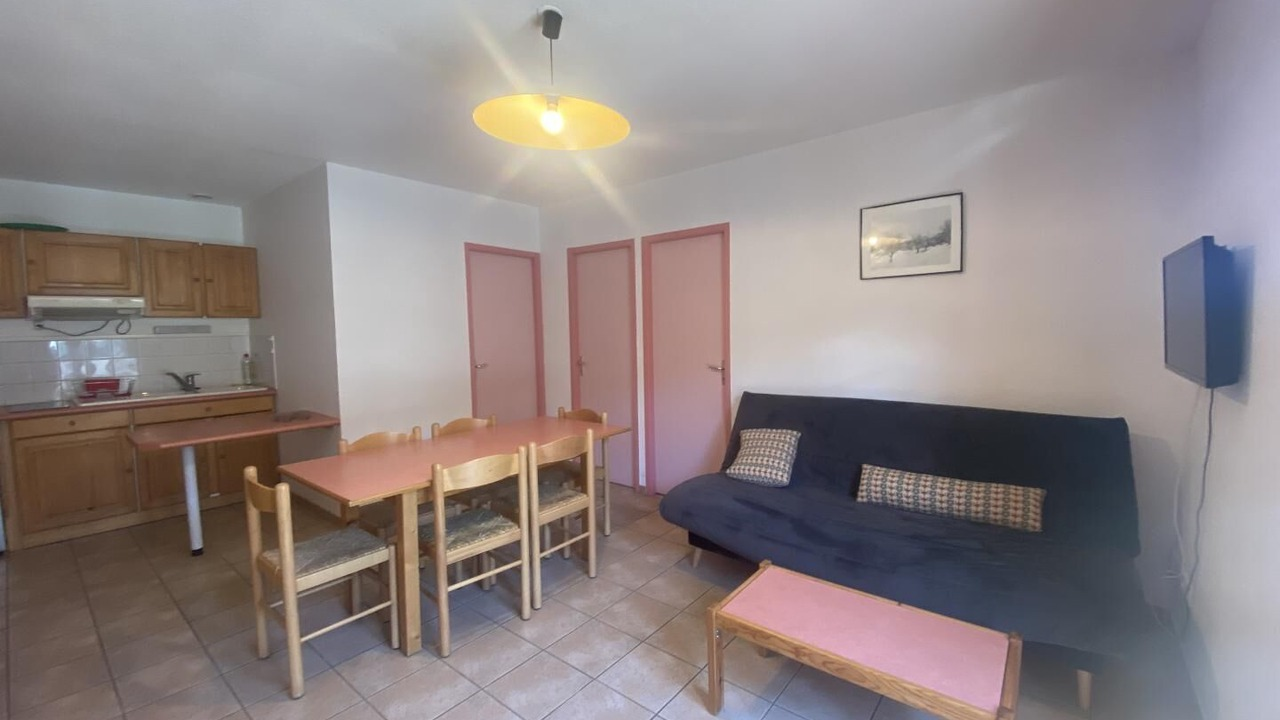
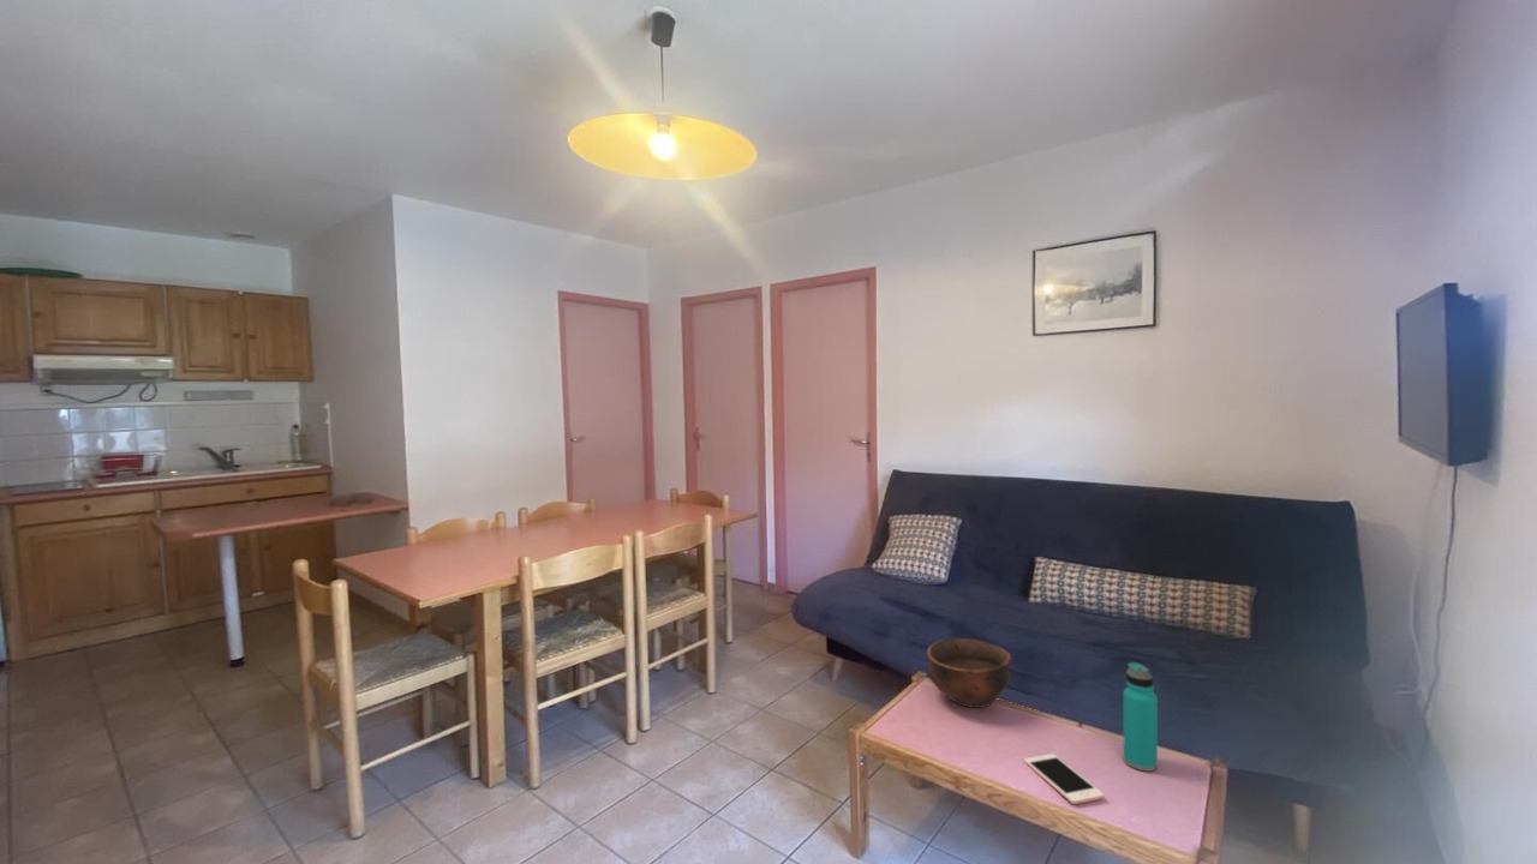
+ water bottle [1123,661,1159,772]
+ bowl [926,637,1012,709]
+ cell phone [1023,752,1106,805]
